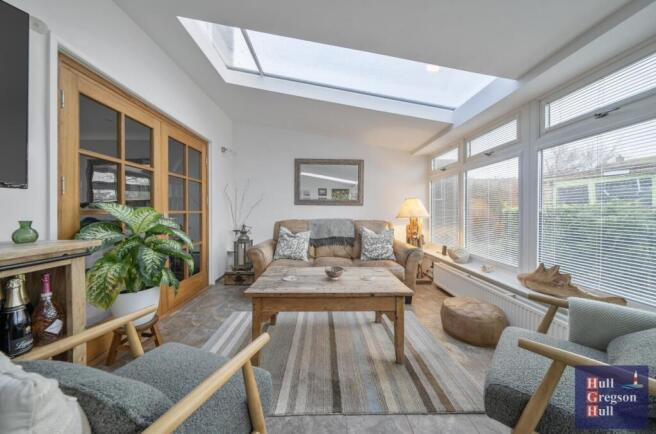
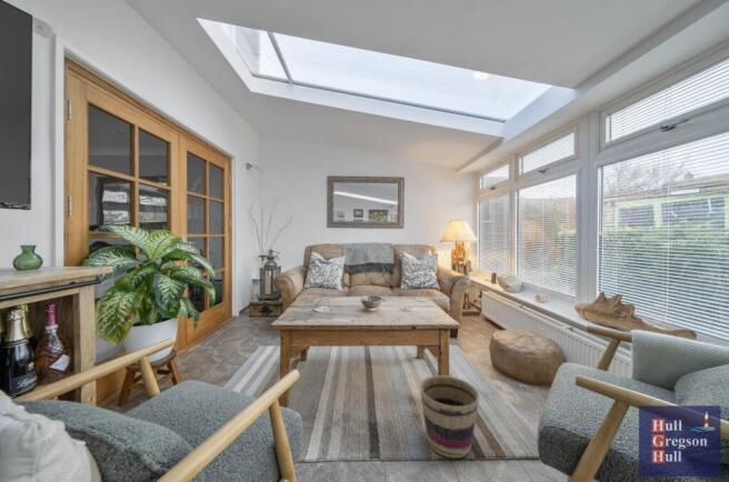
+ basket [419,374,480,459]
